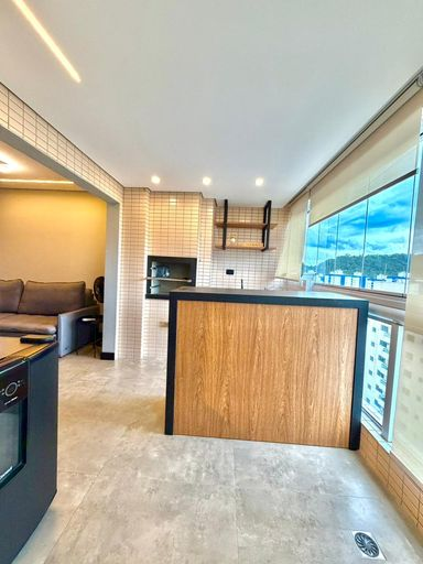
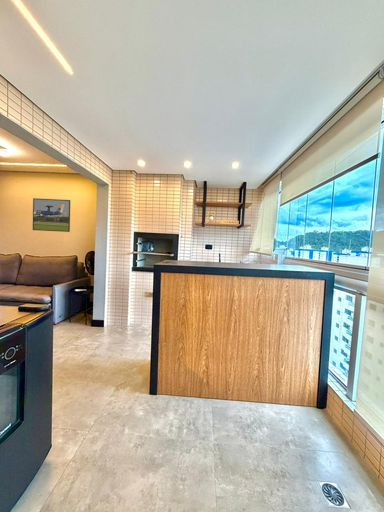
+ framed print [32,197,71,233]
